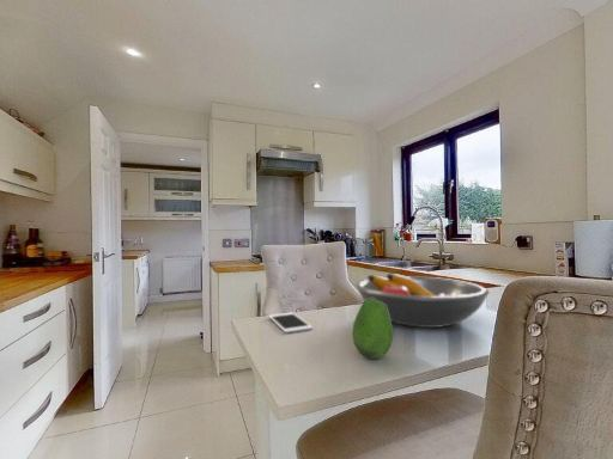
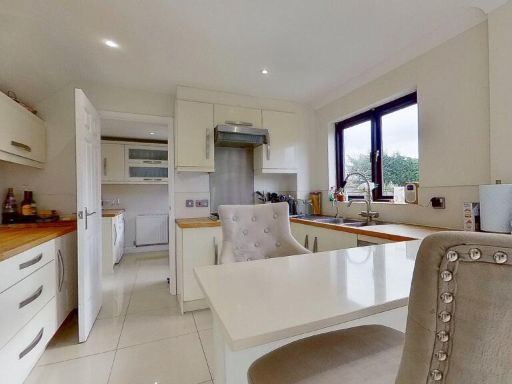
- fruit [351,298,394,360]
- fruit bowl [354,273,491,329]
- cell phone [267,311,314,333]
